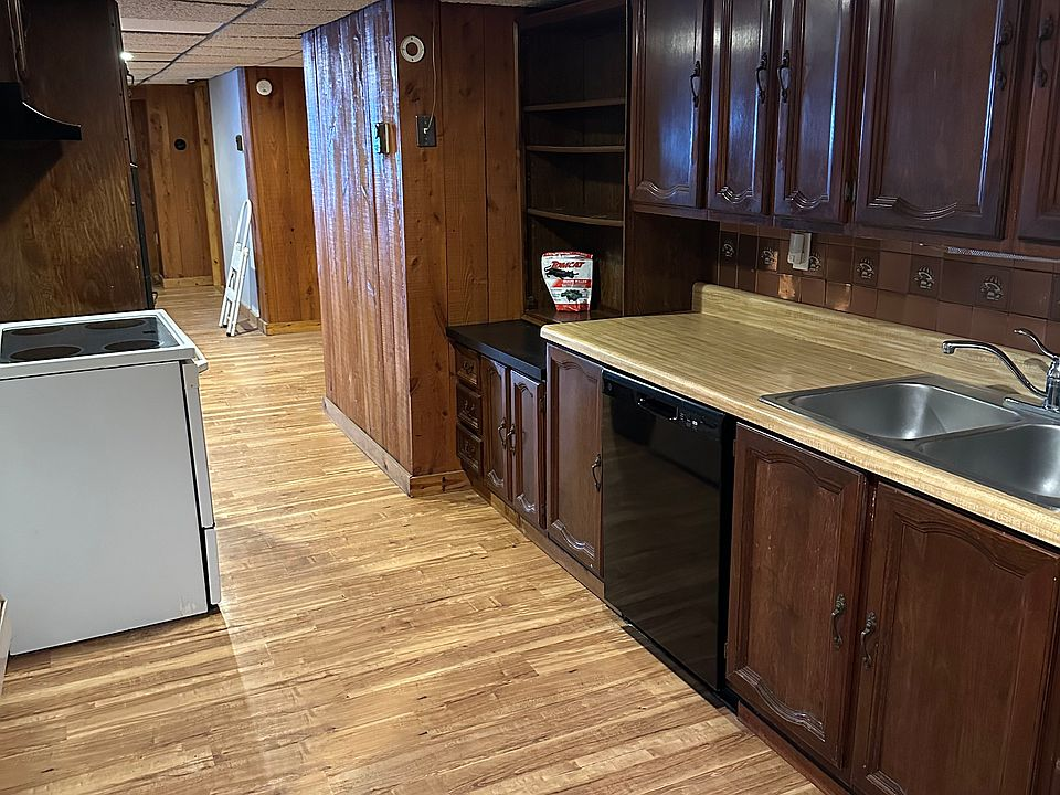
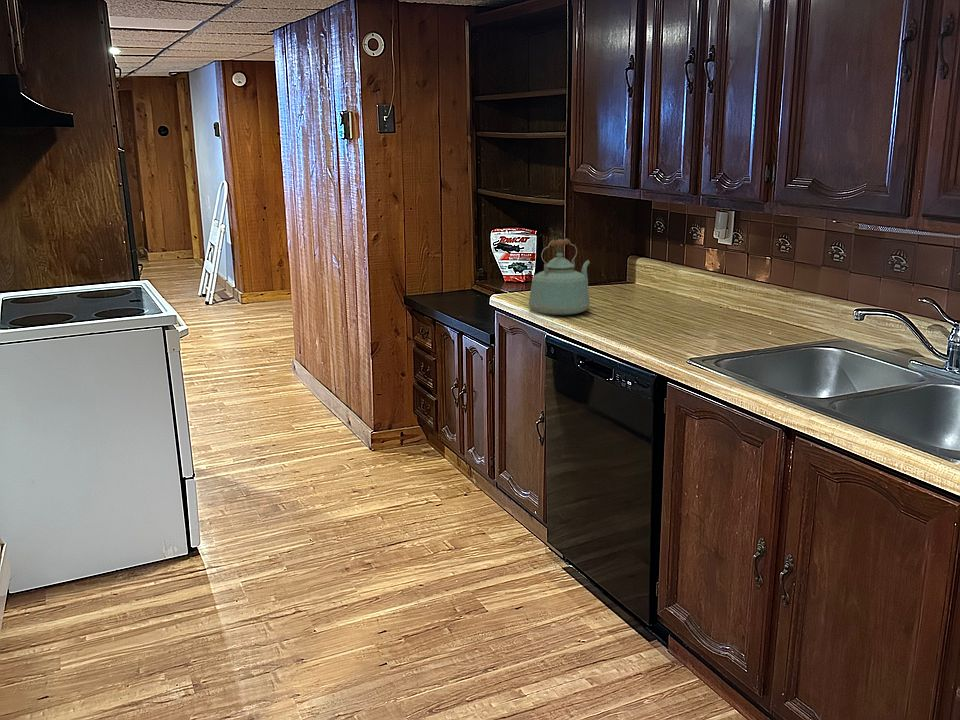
+ kettle [528,238,591,316]
